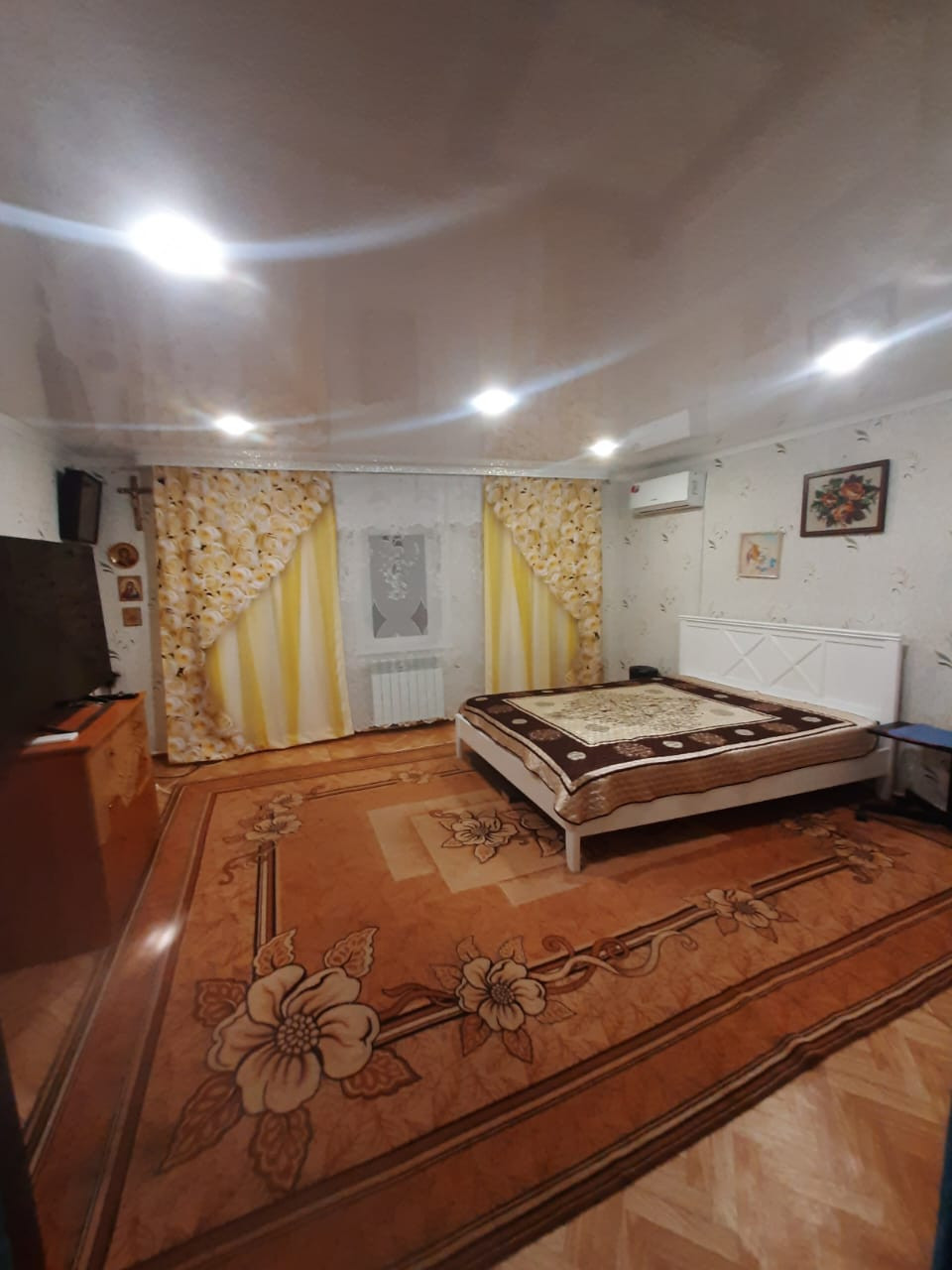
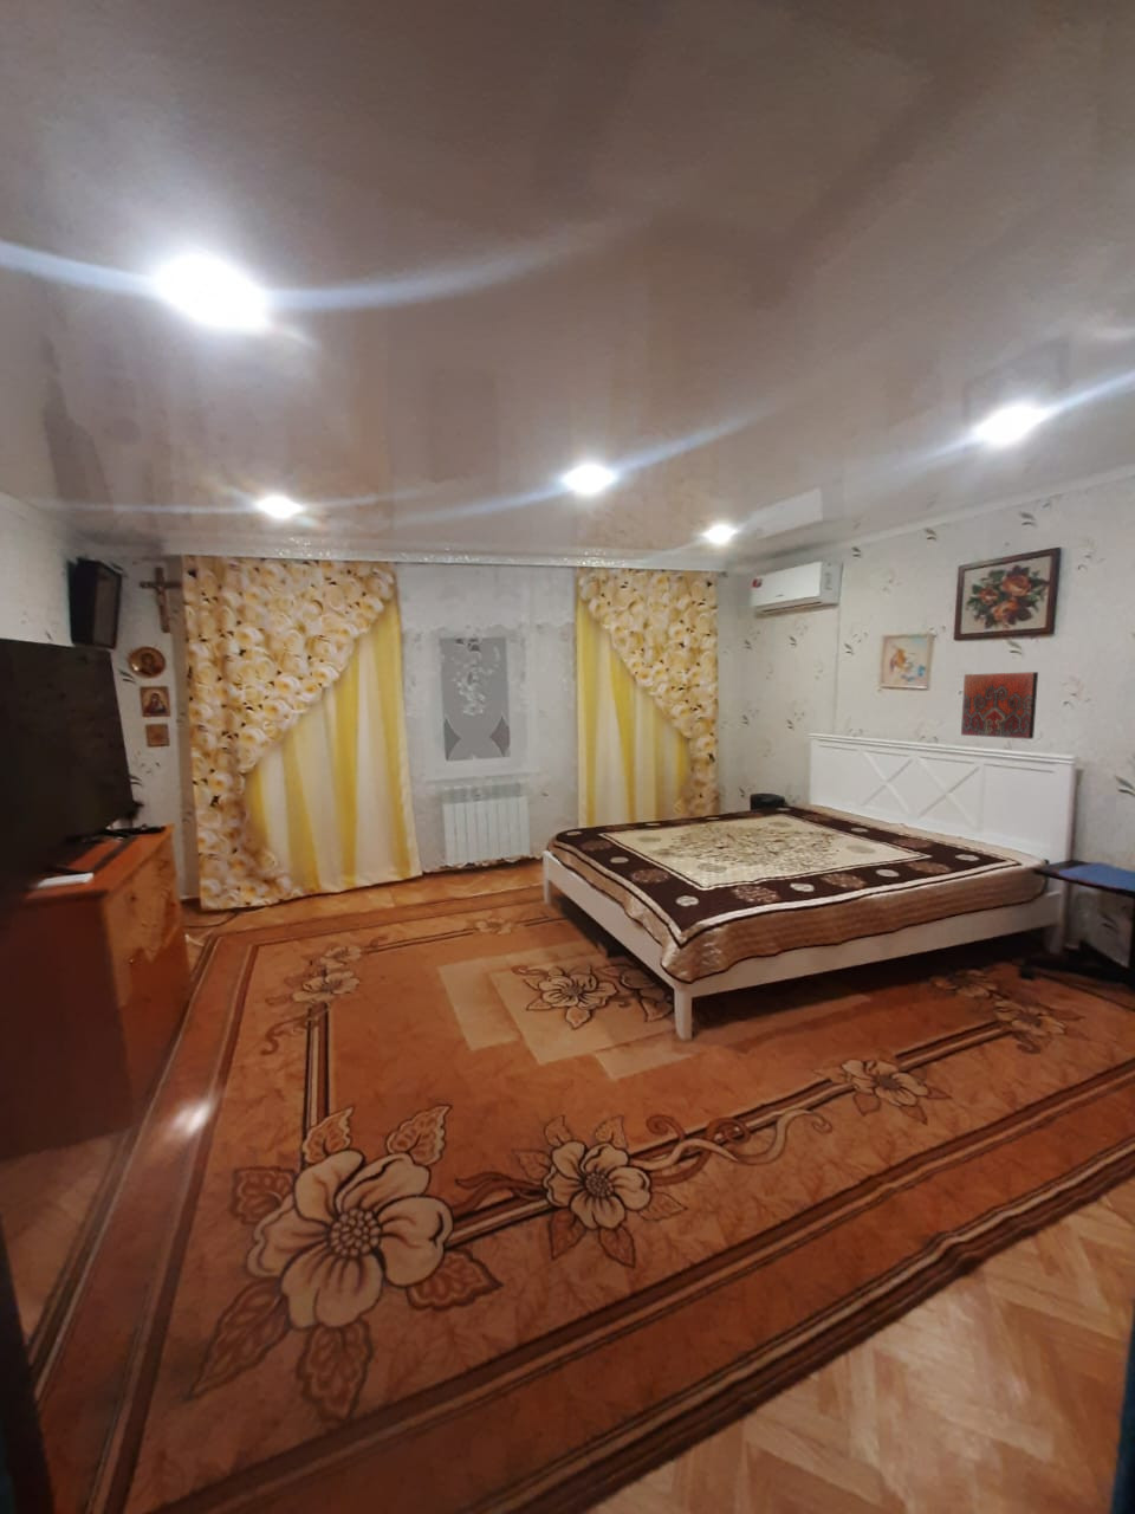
+ decorative tile [960,671,1040,740]
